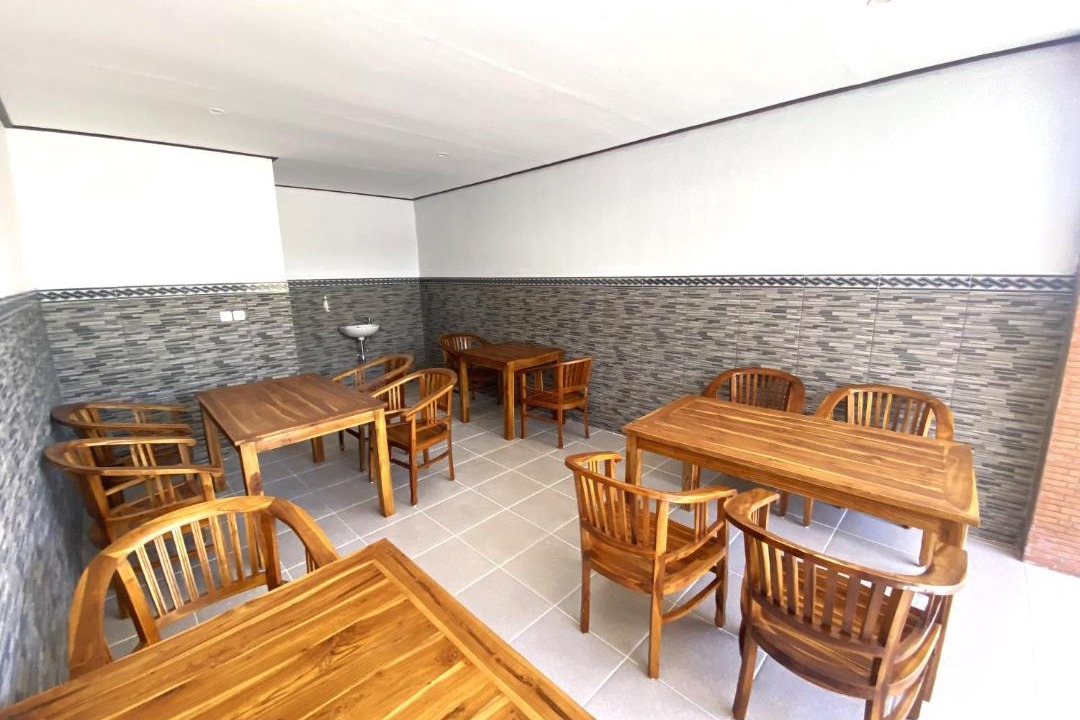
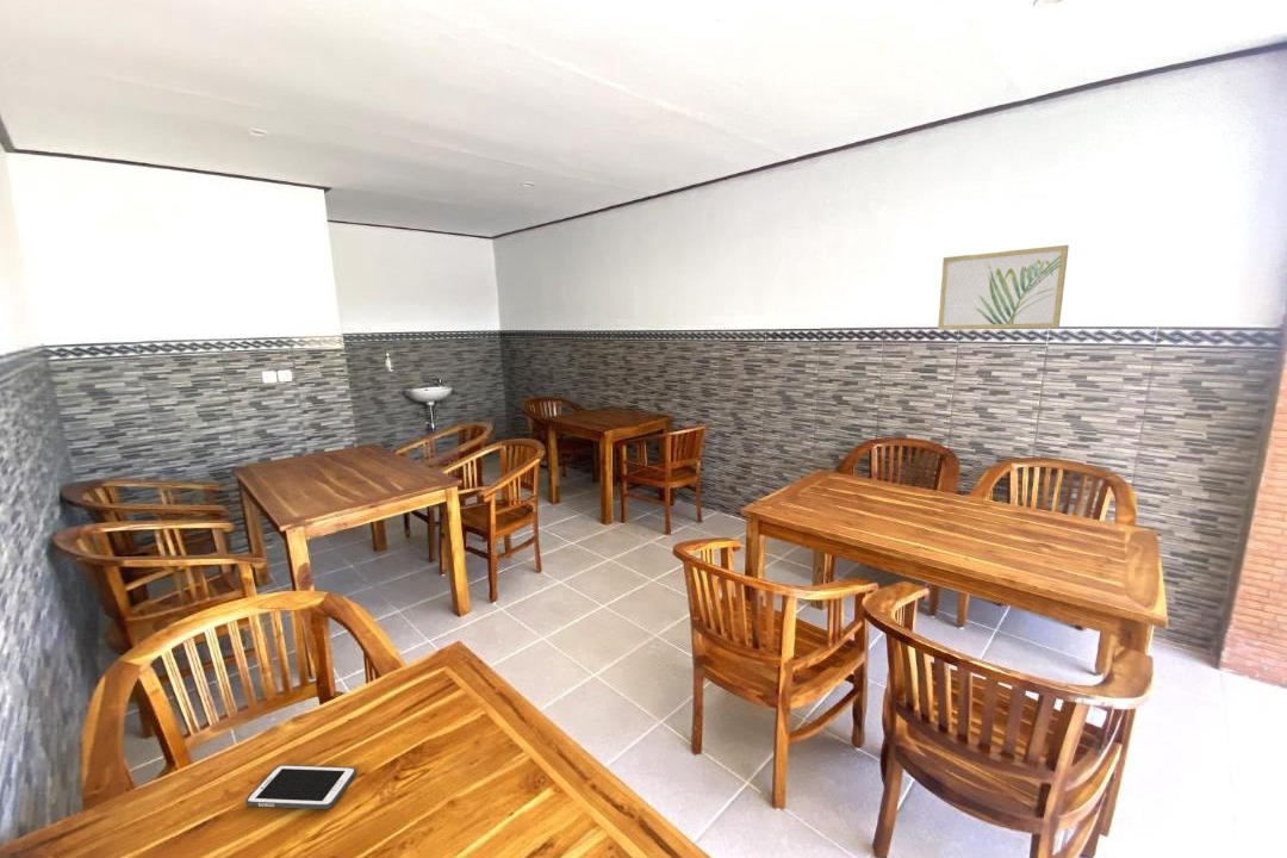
+ cell phone [244,764,358,810]
+ wall art [937,244,1070,331]
